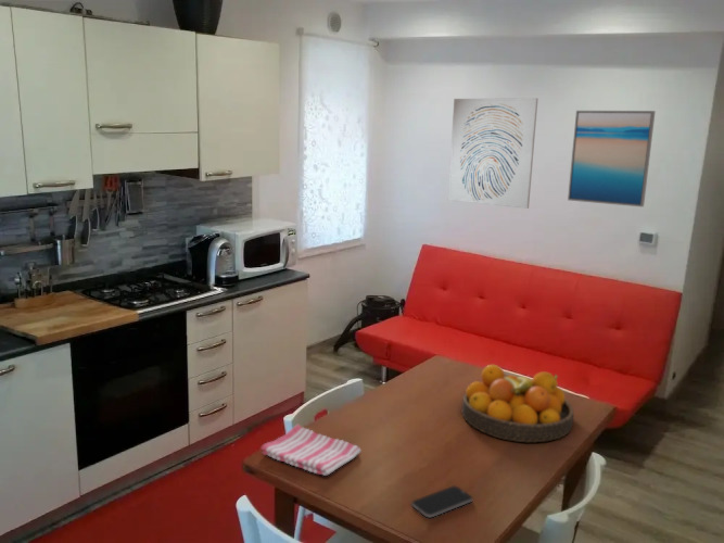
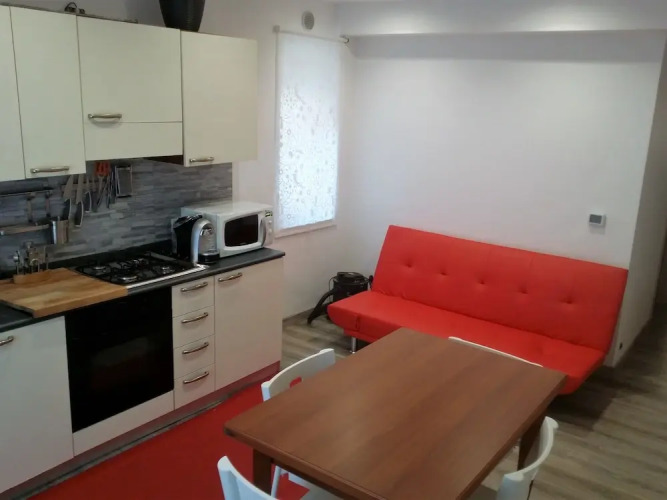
- wall art [567,110,657,207]
- dish towel [259,424,361,477]
- wall art [447,97,539,210]
- smartphone [410,484,474,518]
- fruit bowl [461,364,574,443]
